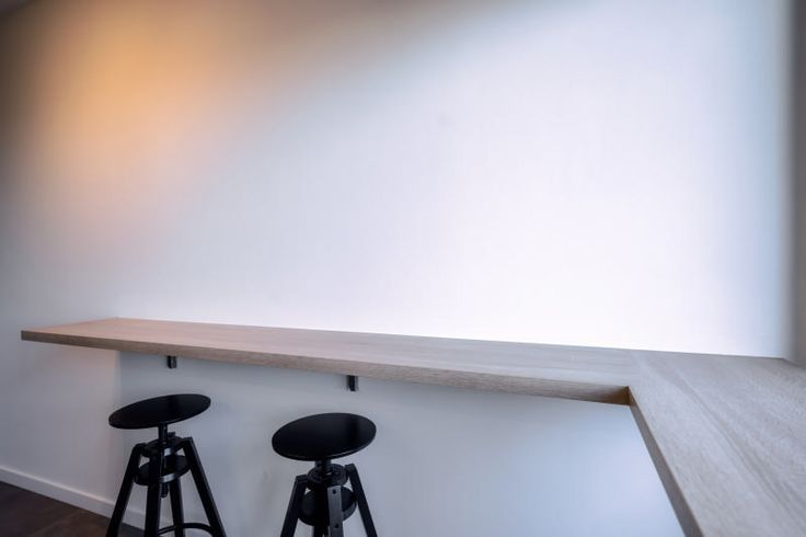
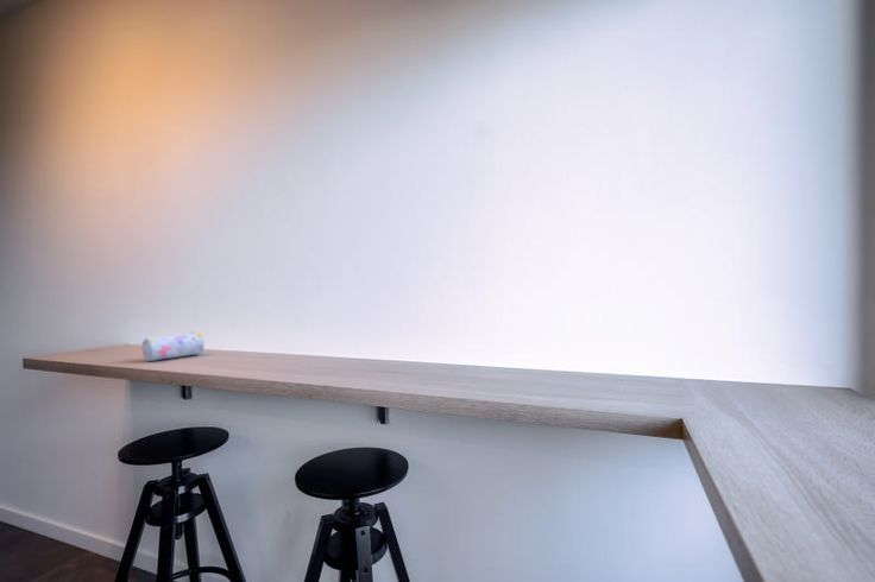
+ pencil case [140,330,206,362]
